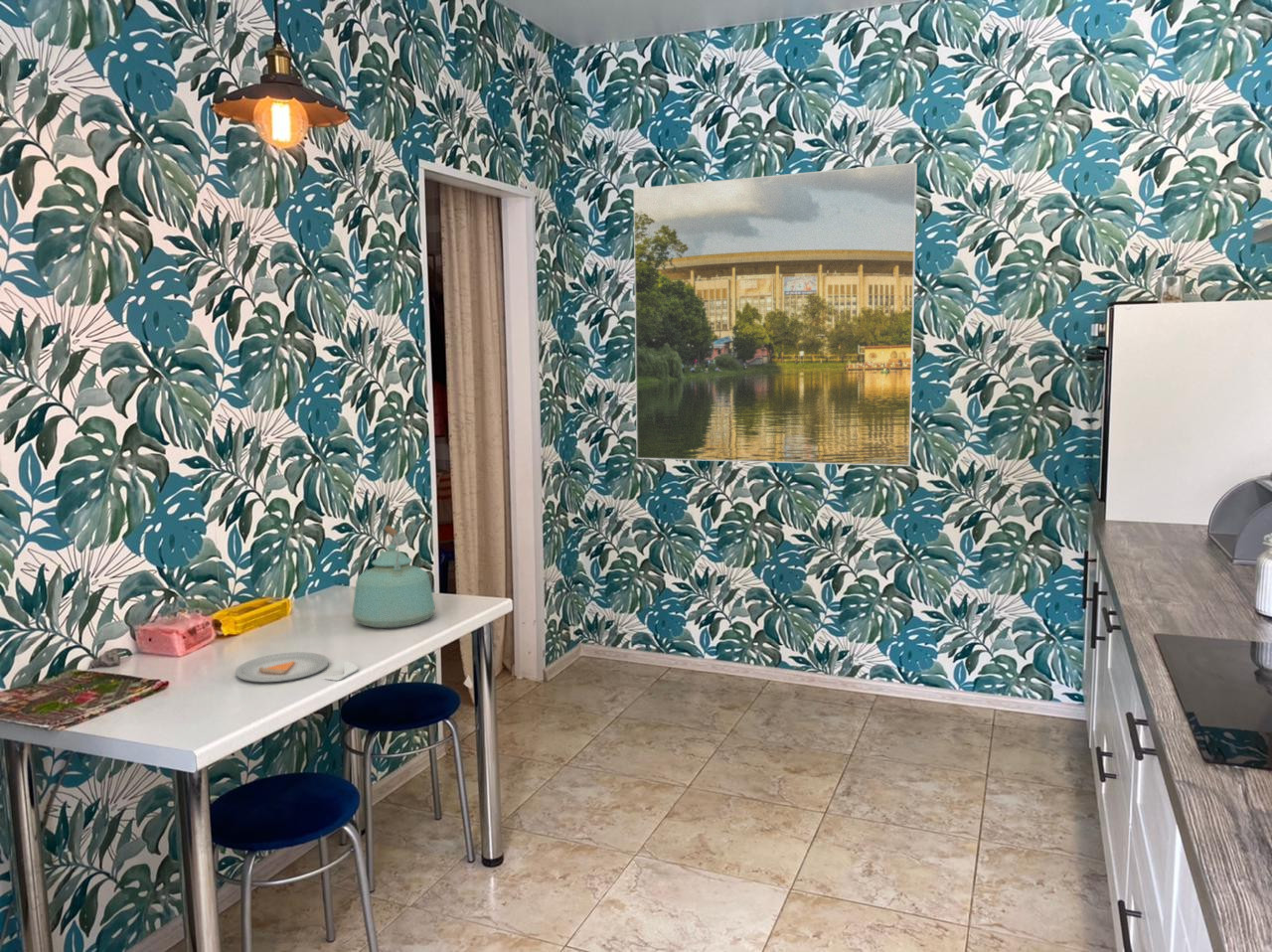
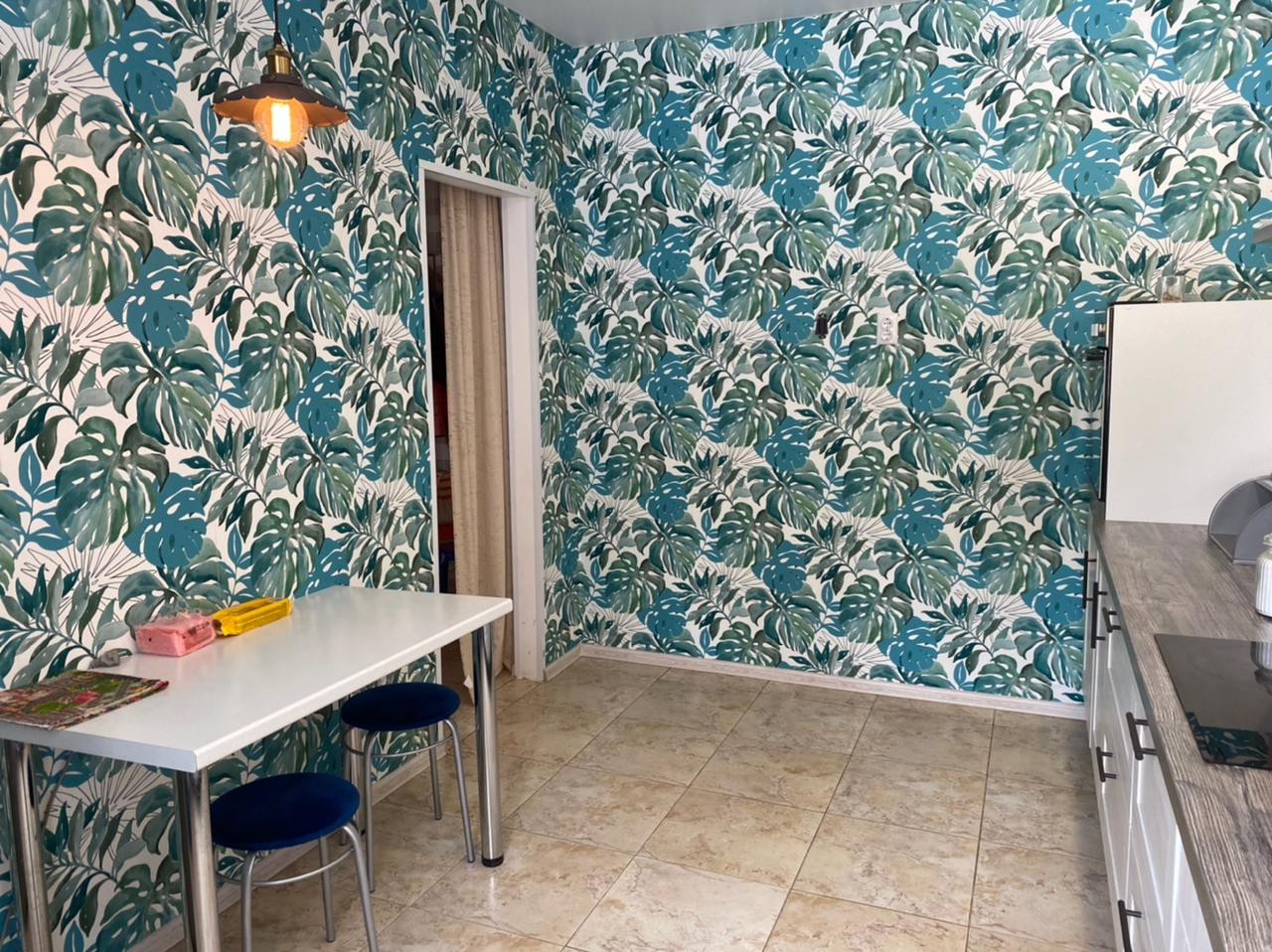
- kettle [352,525,436,629]
- dinner plate [235,651,360,683]
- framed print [633,162,918,467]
